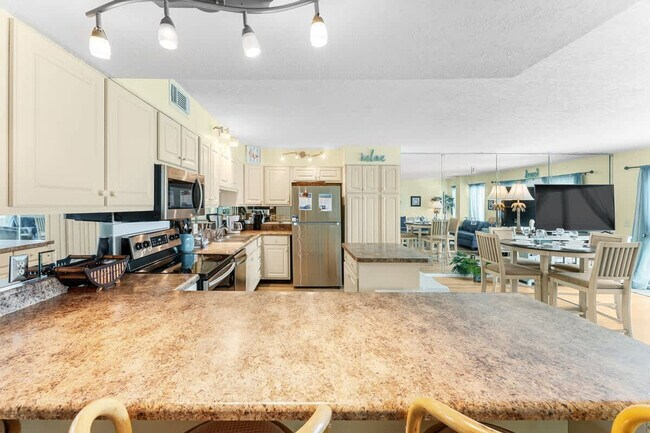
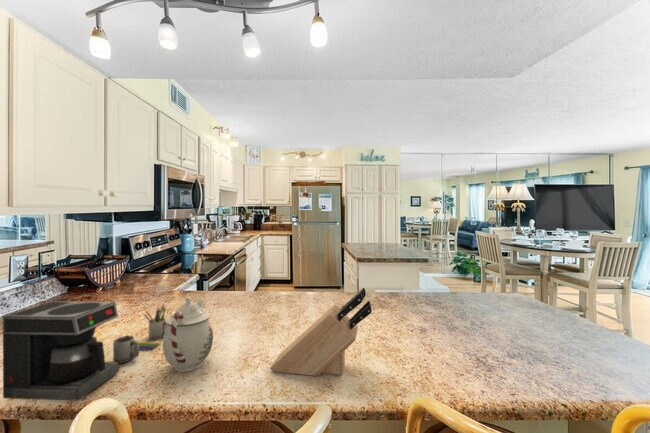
+ coffee maker [2,300,168,401]
+ knife block [269,287,373,377]
+ teapot [162,296,214,373]
